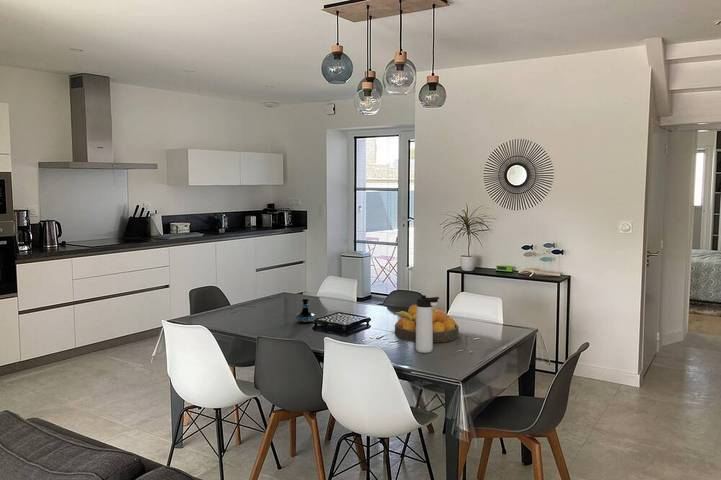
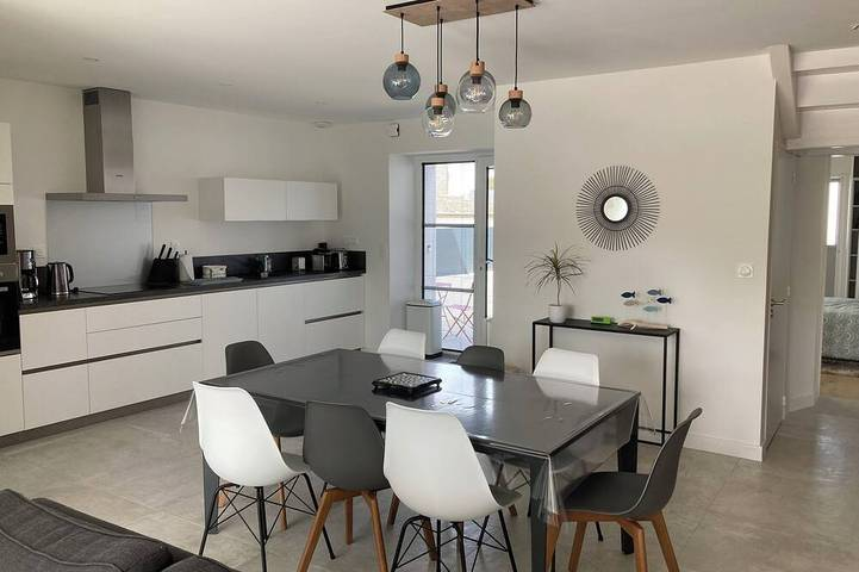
- tequila bottle [295,297,316,324]
- thermos bottle [415,294,440,354]
- fruit bowl [393,304,460,343]
